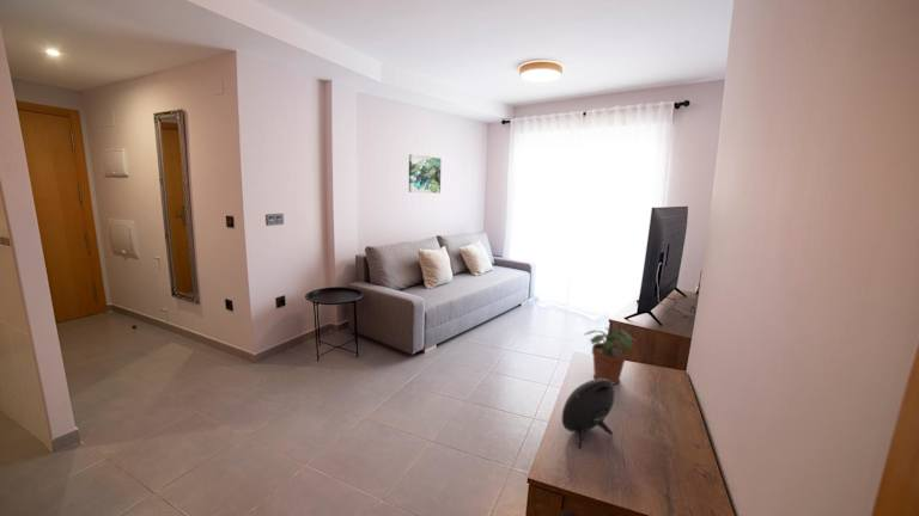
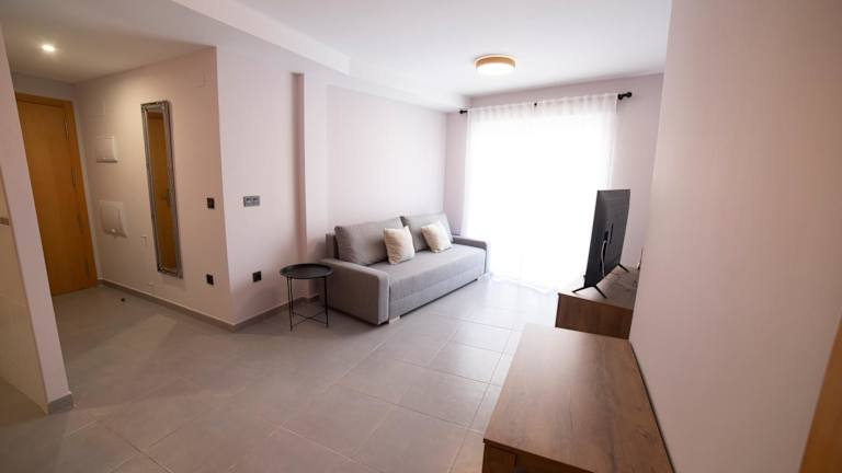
- potted plant [583,326,637,385]
- wall art [408,153,443,195]
- speaker [561,379,616,449]
